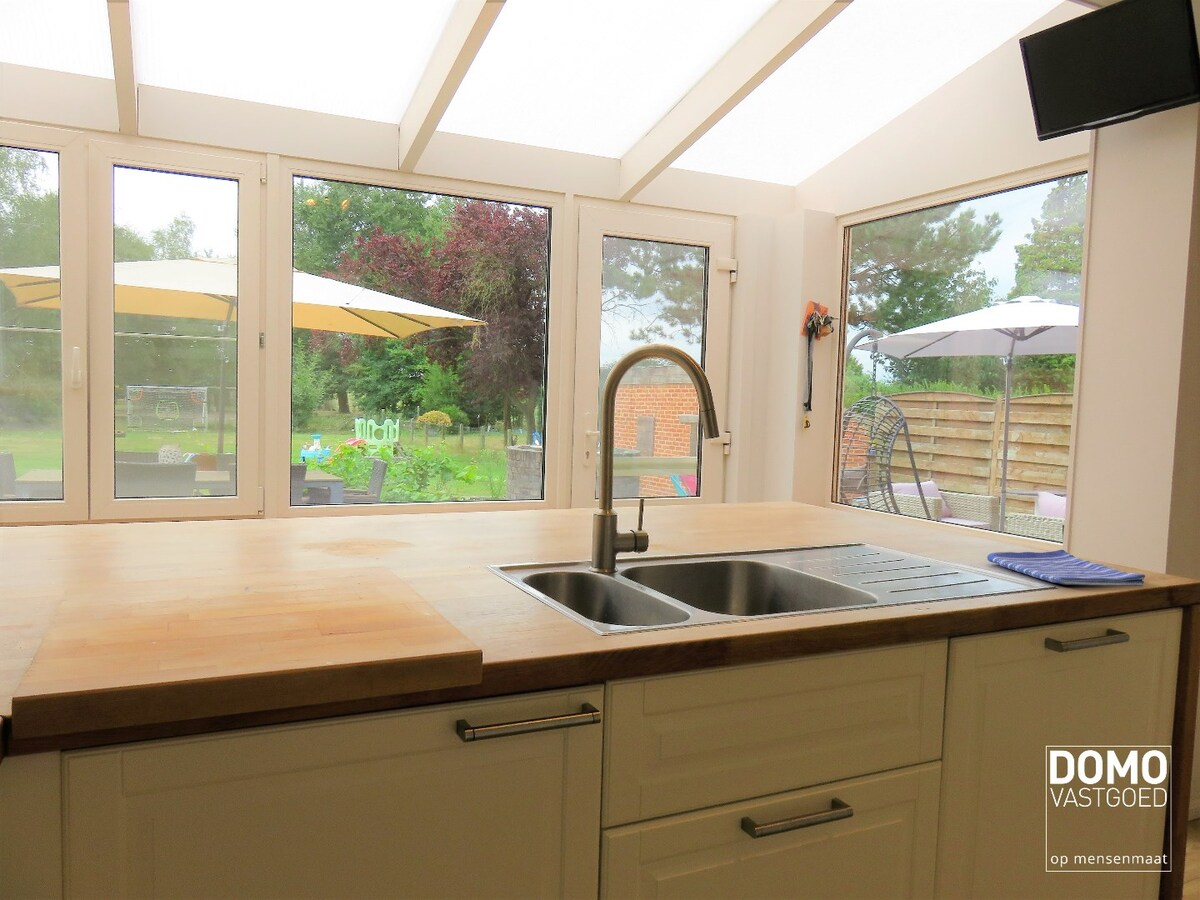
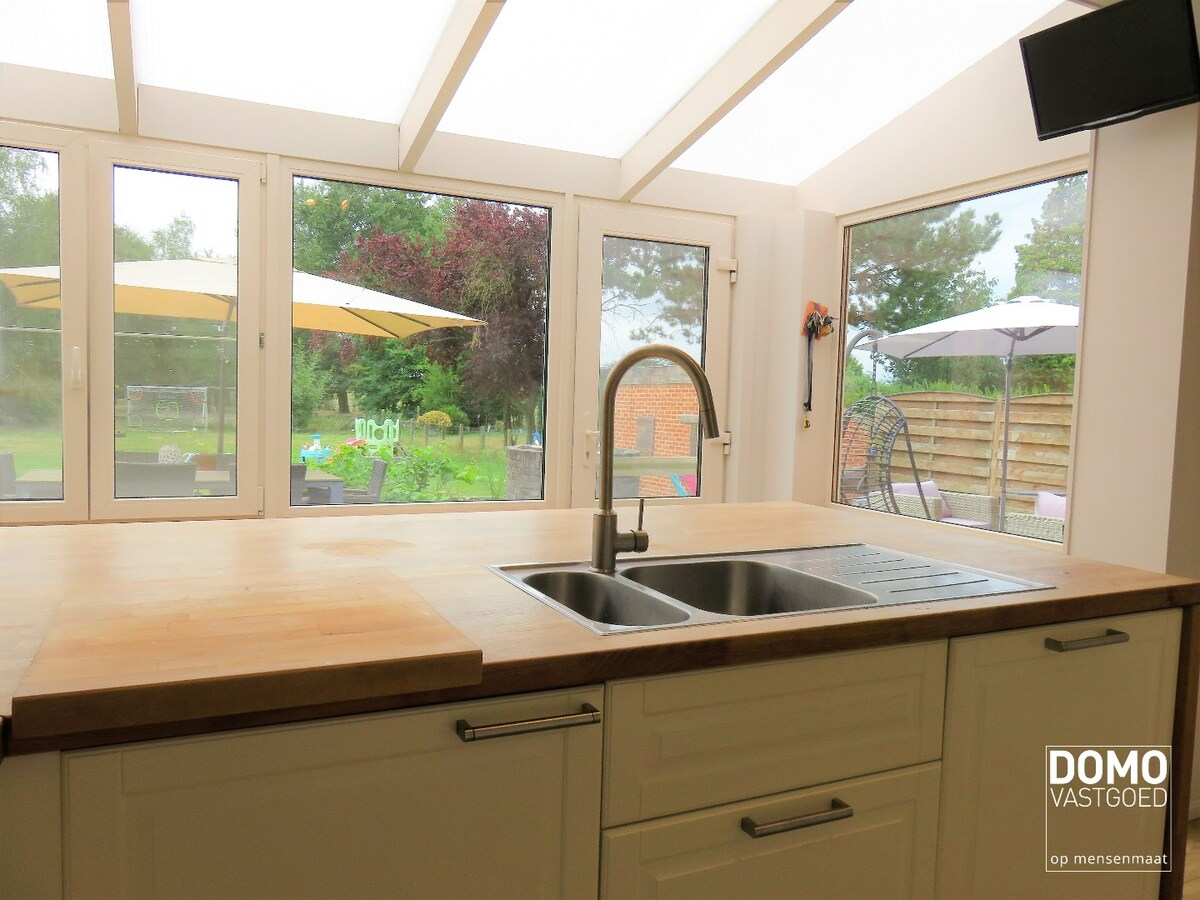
- dish towel [986,549,1146,587]
